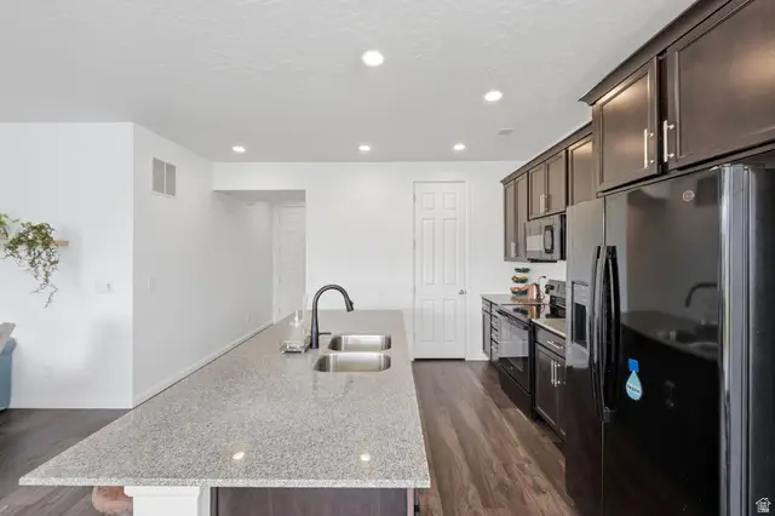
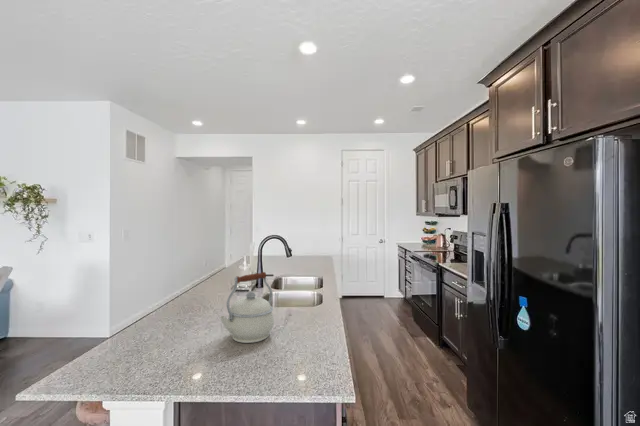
+ kettle [219,271,275,344]
